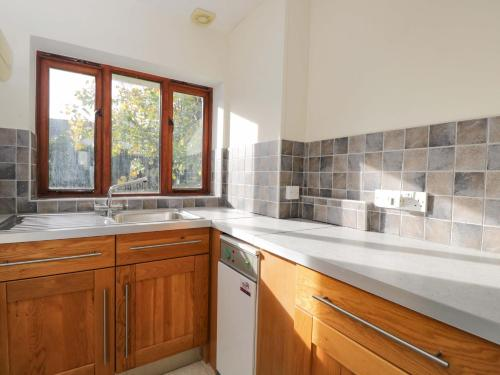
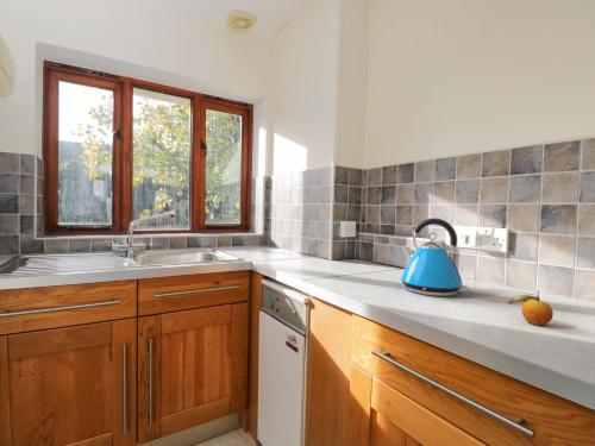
+ kettle [400,218,470,297]
+ fruit [506,290,555,326]
